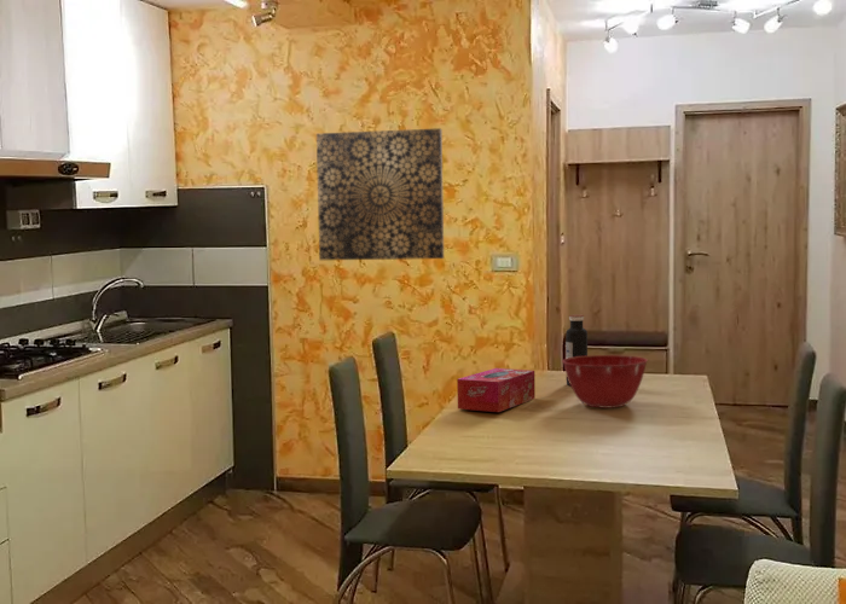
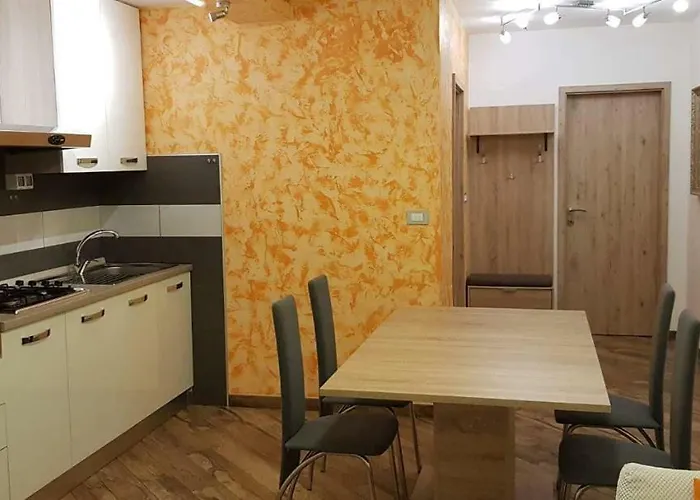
- mixing bowl [561,354,649,410]
- water bottle [564,314,589,387]
- wall art [315,127,445,261]
- tissue box [456,367,537,413]
